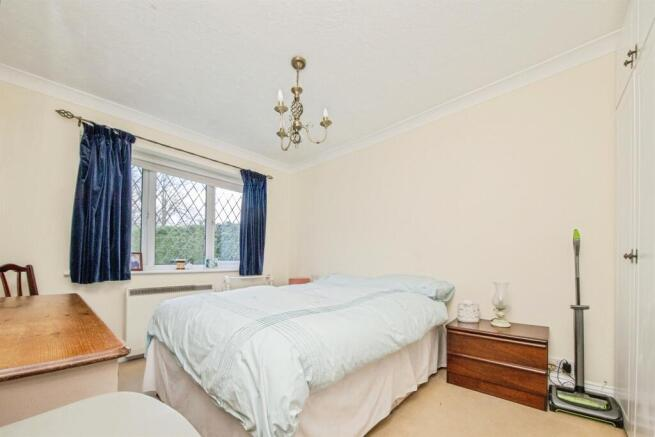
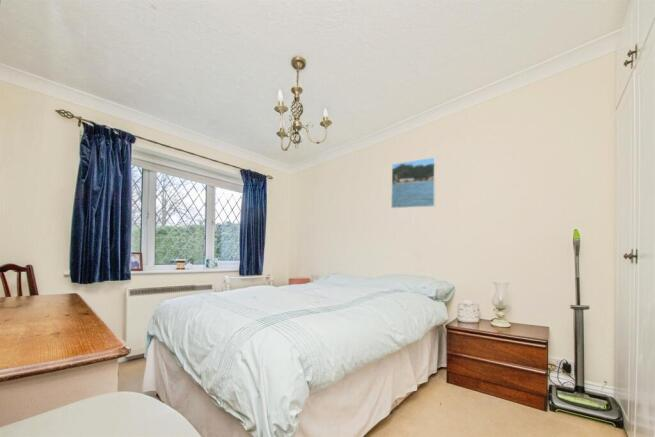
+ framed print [390,156,437,209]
